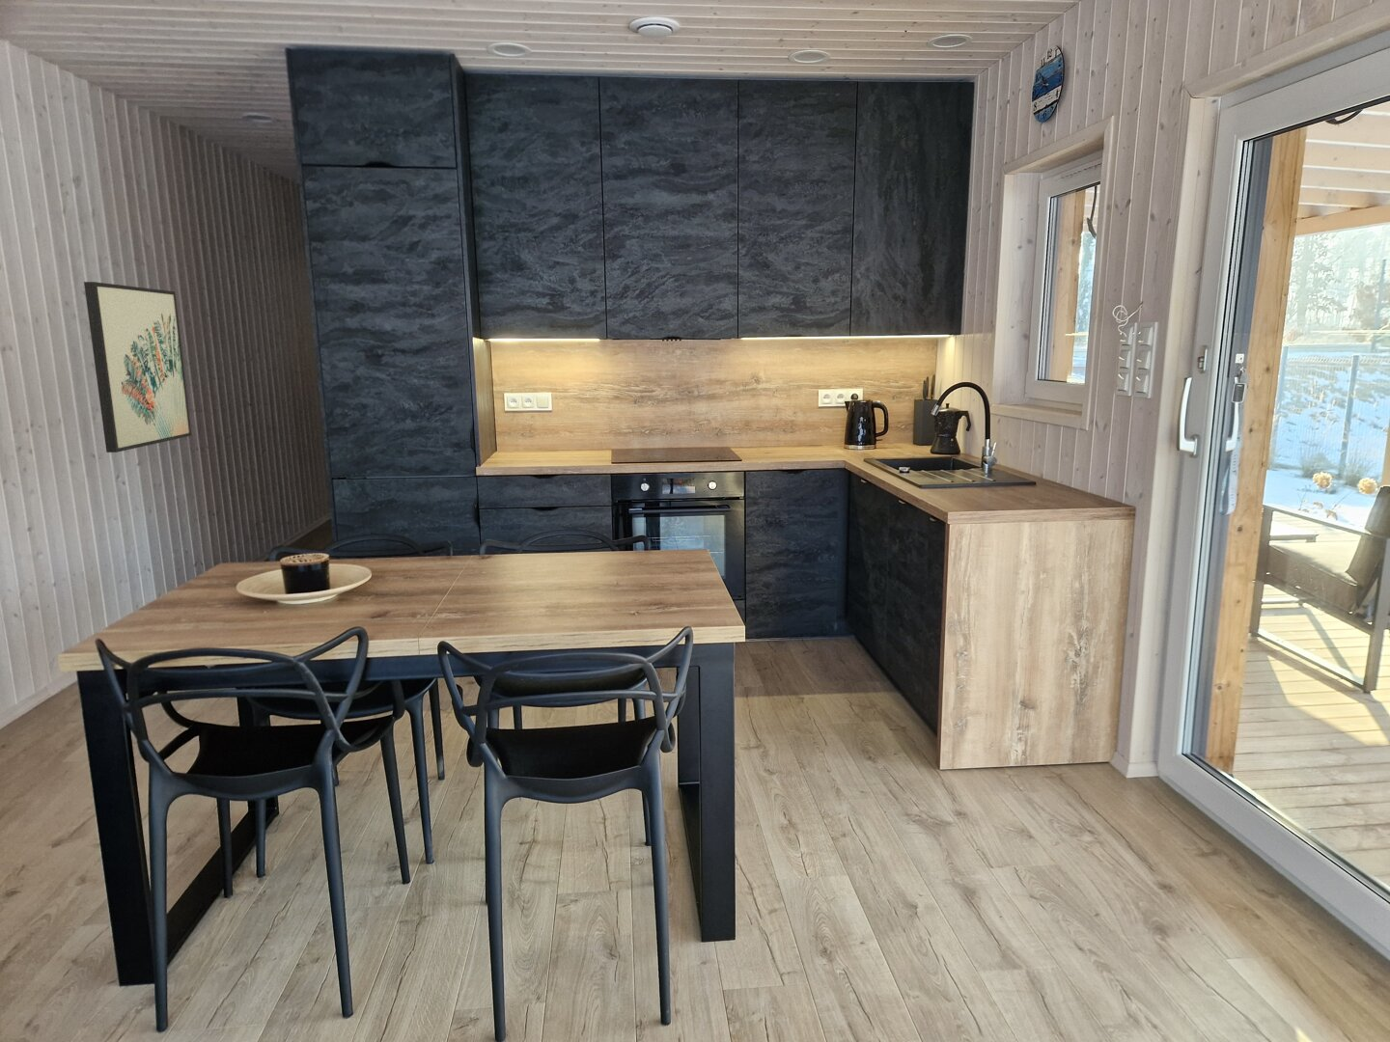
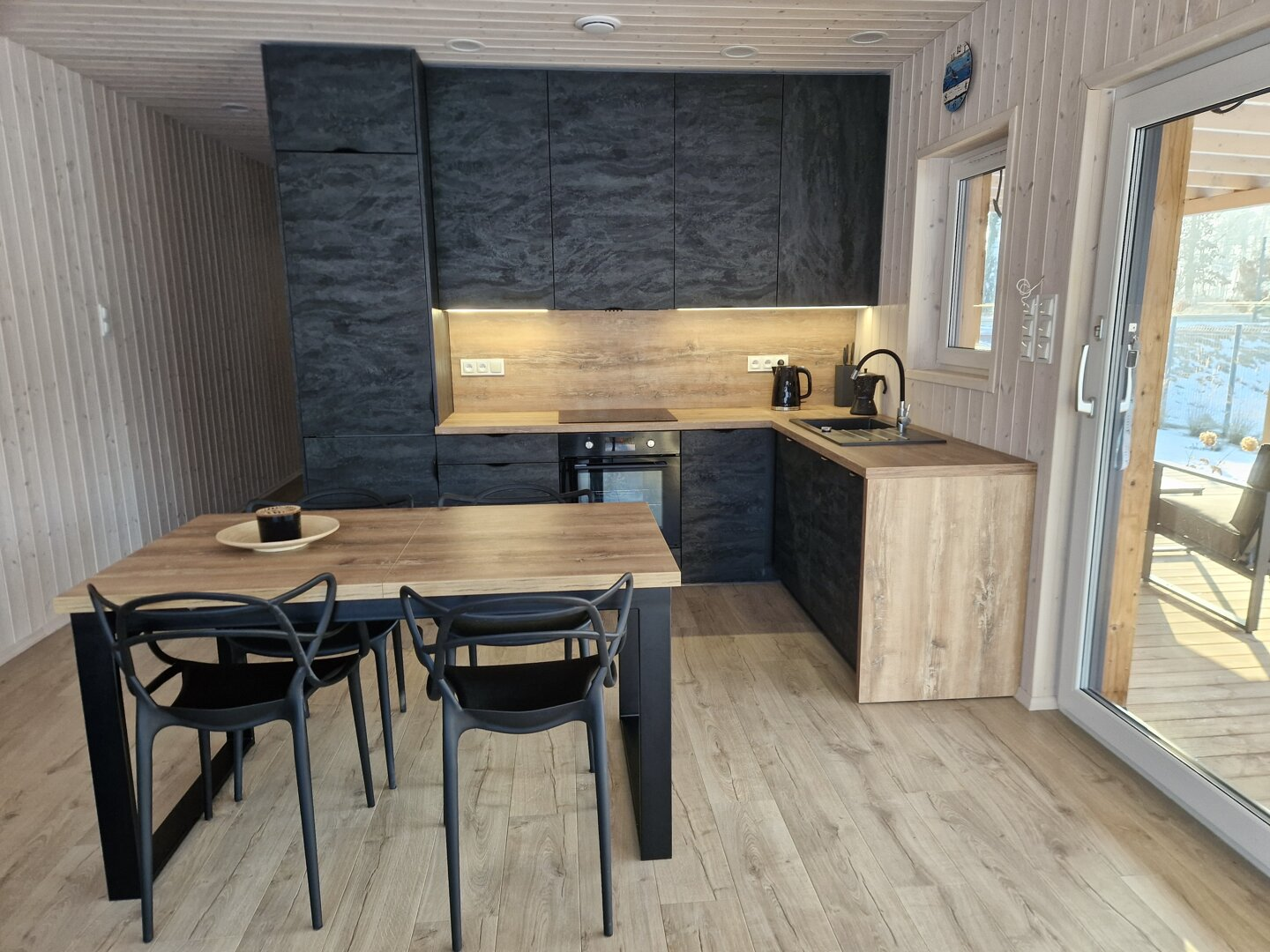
- wall art [83,281,193,453]
